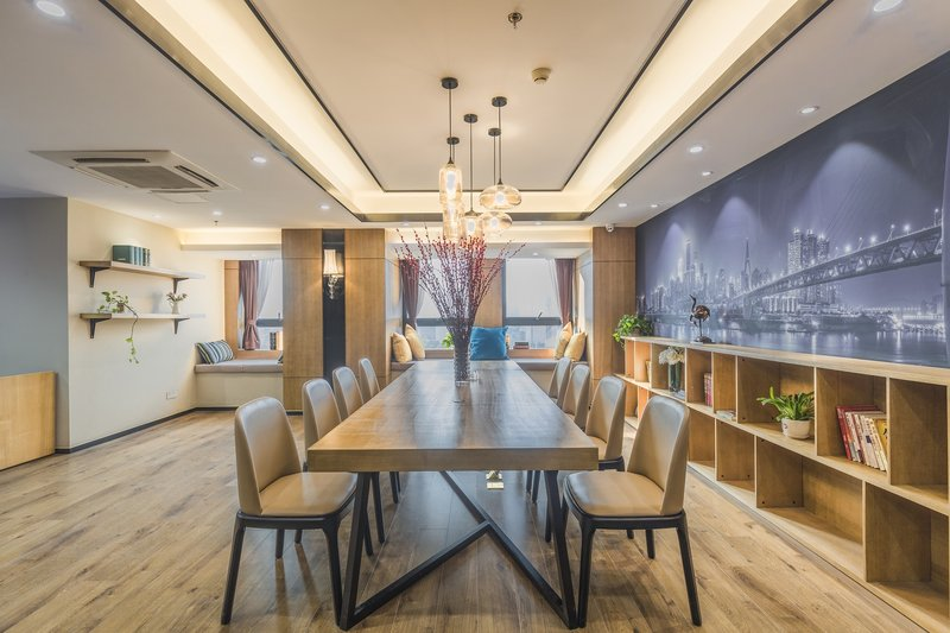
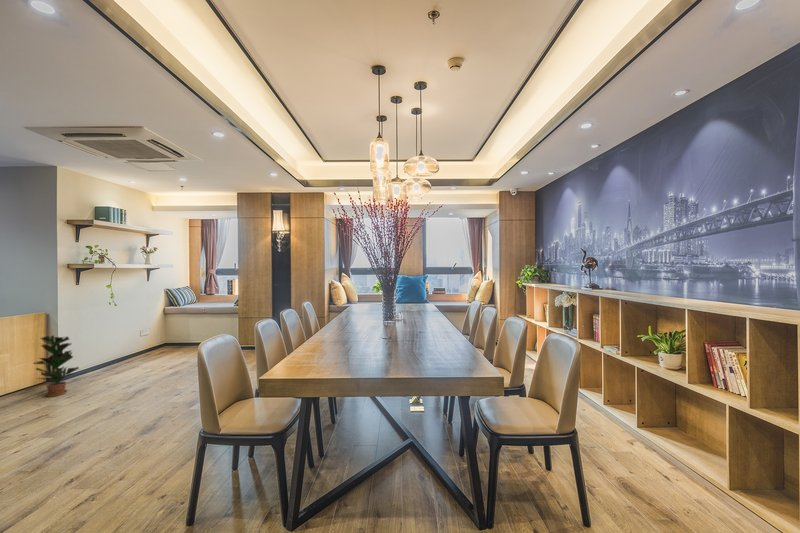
+ potted plant [32,334,80,398]
